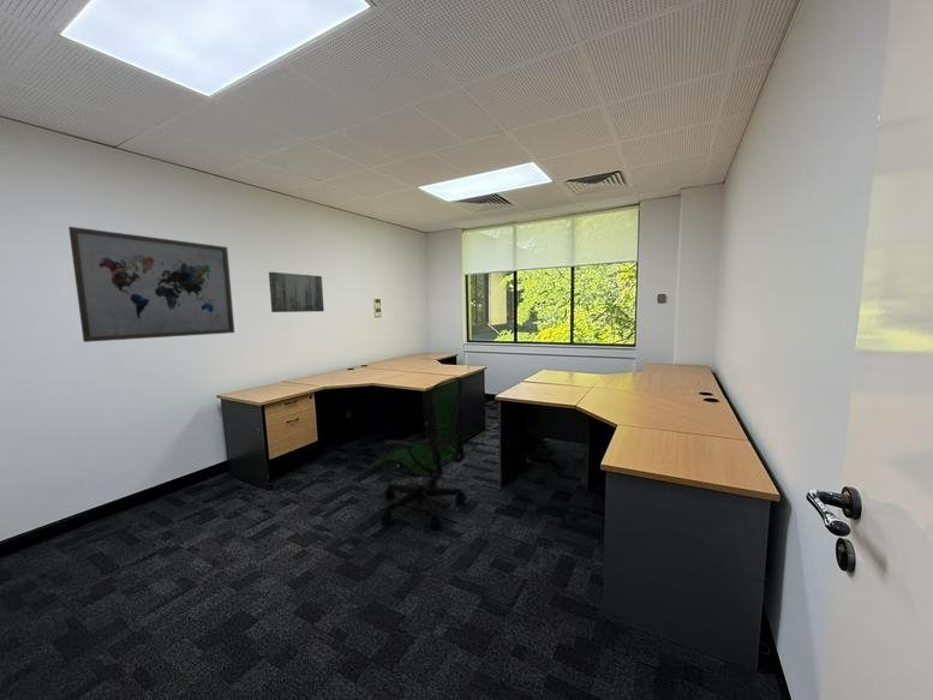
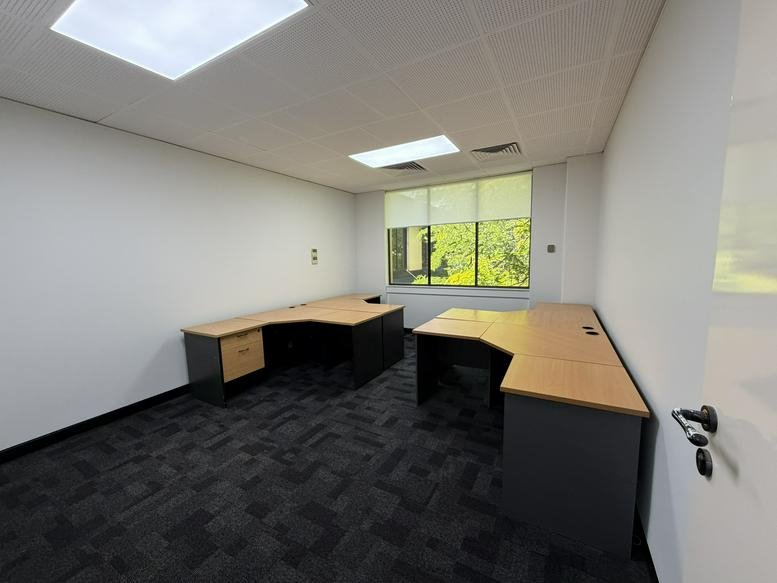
- wall art [67,226,235,343]
- wall art [268,271,325,313]
- office chair [371,376,468,530]
